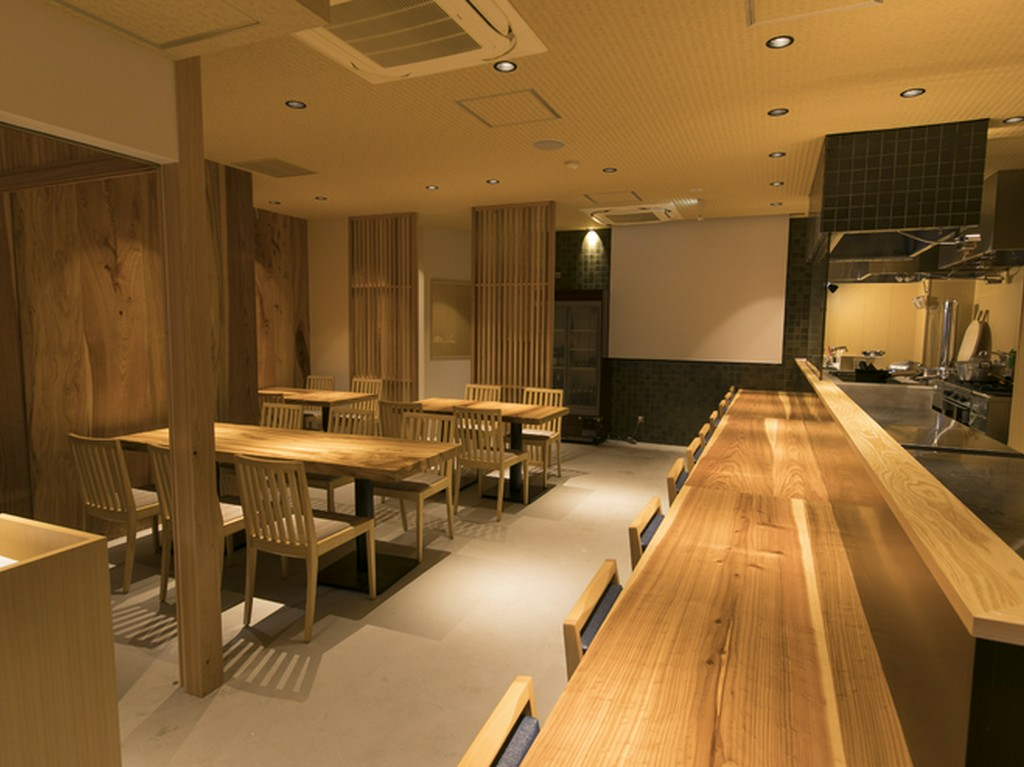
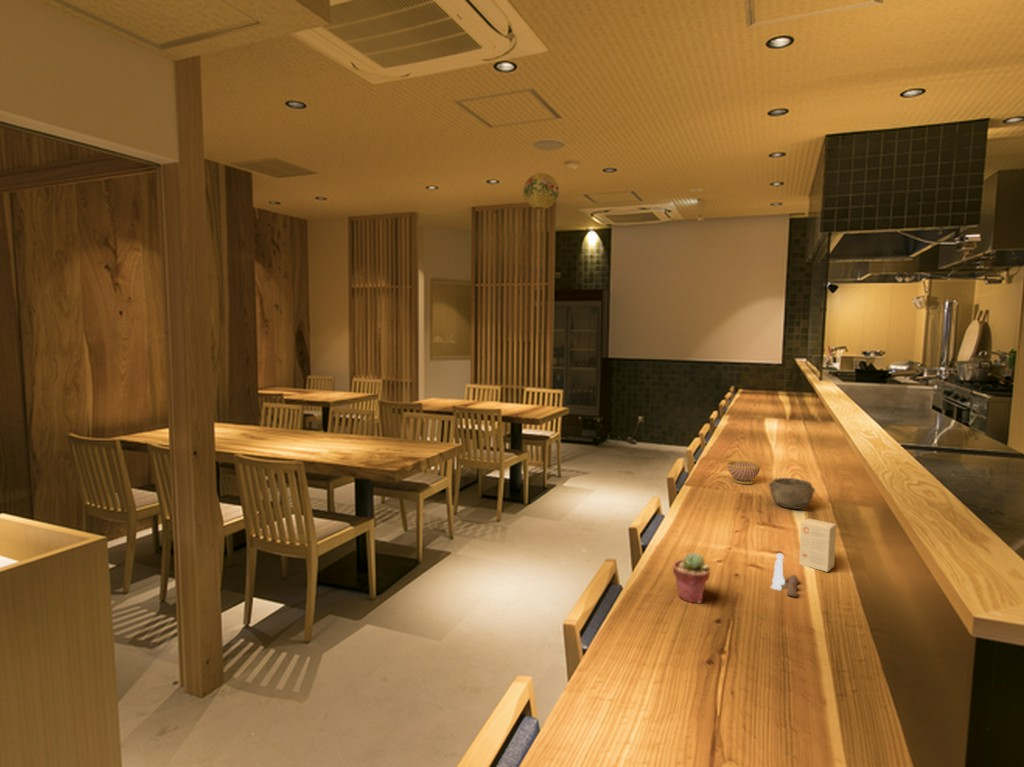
+ bowl [768,477,816,510]
+ paper lantern [522,172,560,210]
+ potted succulent [672,552,711,605]
+ salt and pepper shaker set [770,552,800,598]
+ teacup [726,460,761,485]
+ small box [798,517,837,573]
